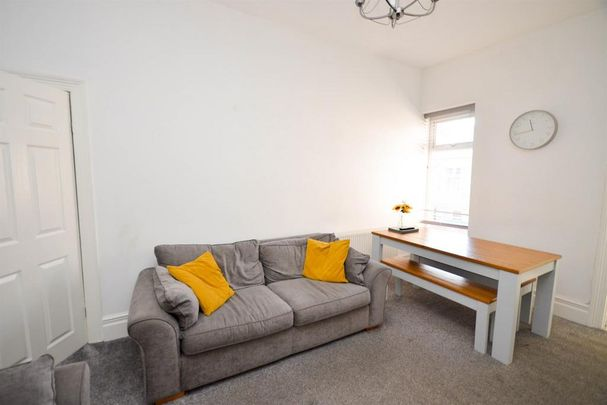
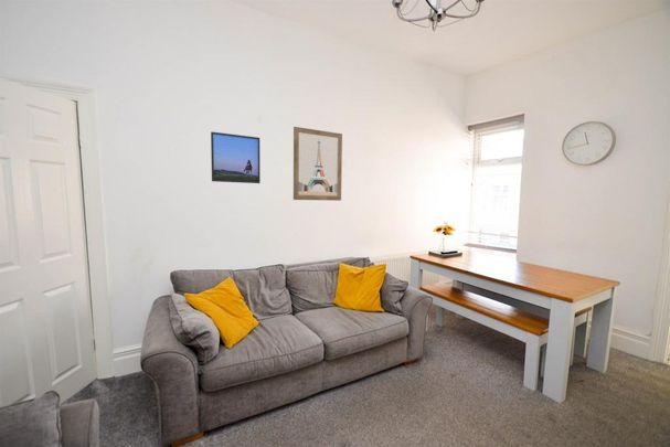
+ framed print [210,131,262,184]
+ wall art [293,126,343,202]
